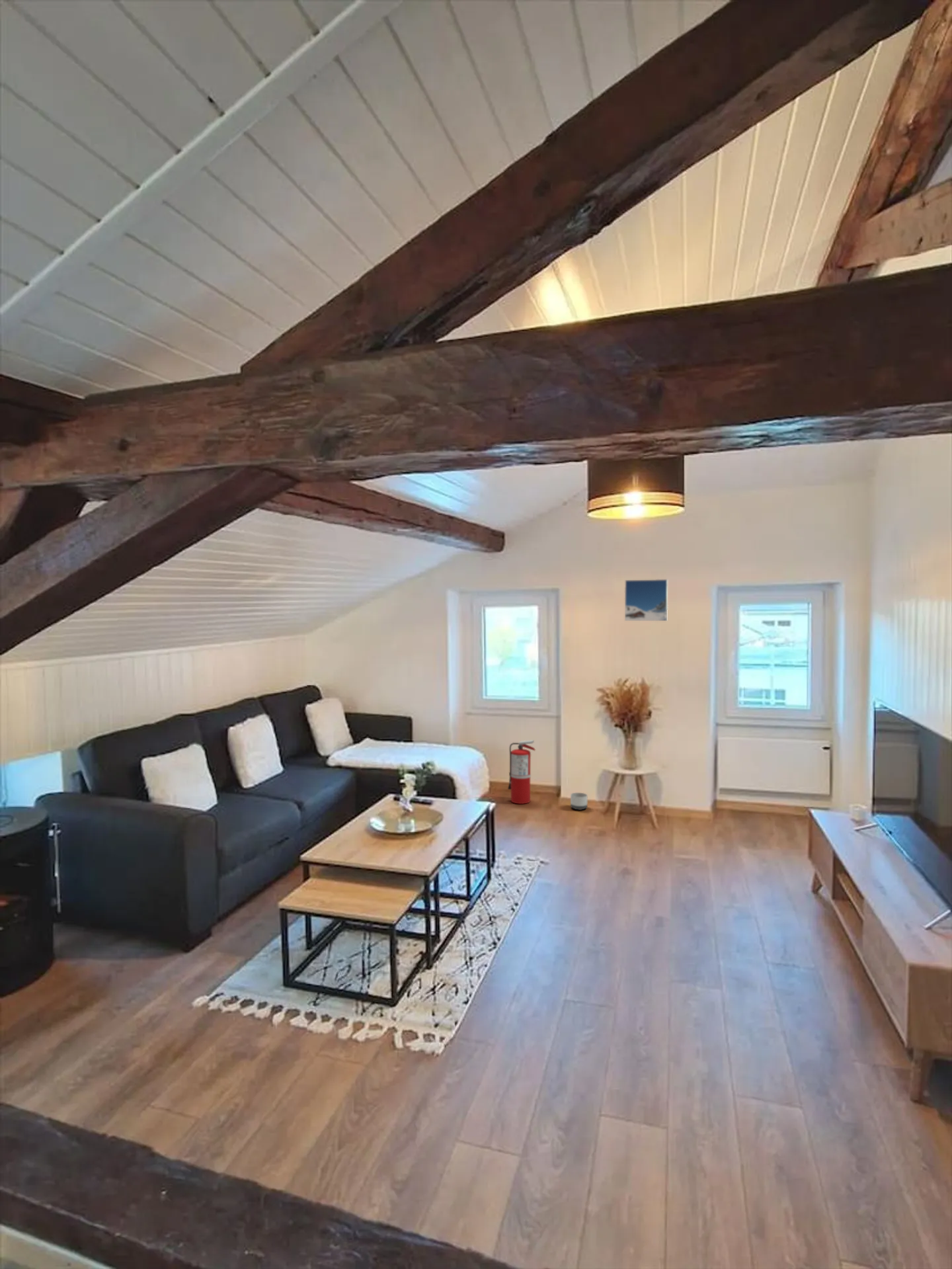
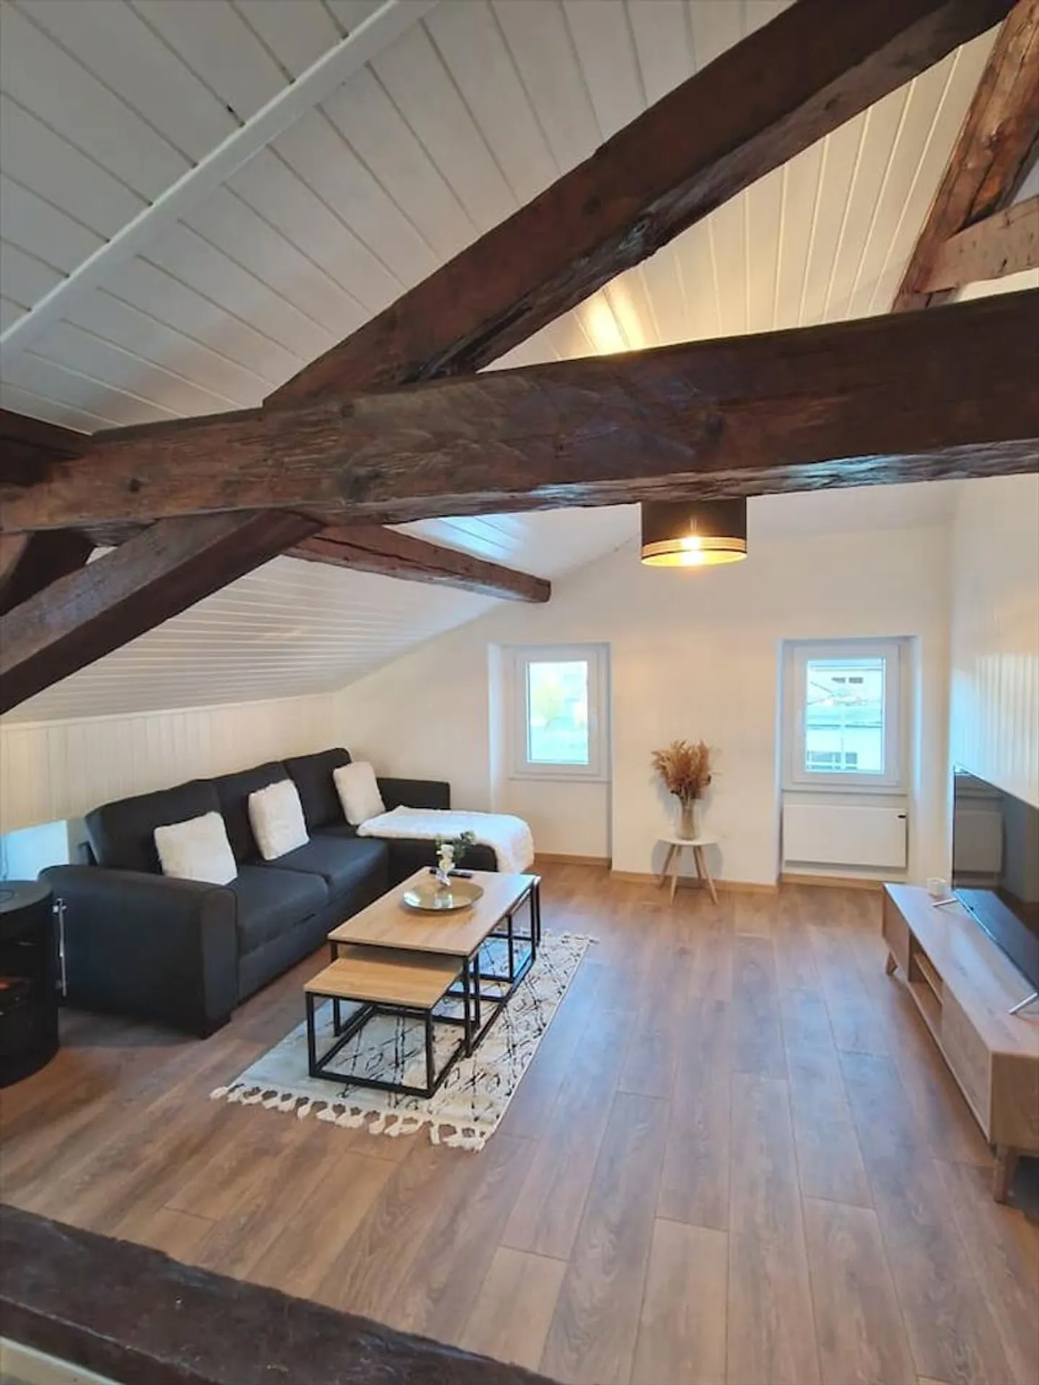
- planter [570,792,588,811]
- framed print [624,579,668,622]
- fire extinguisher [507,739,536,805]
